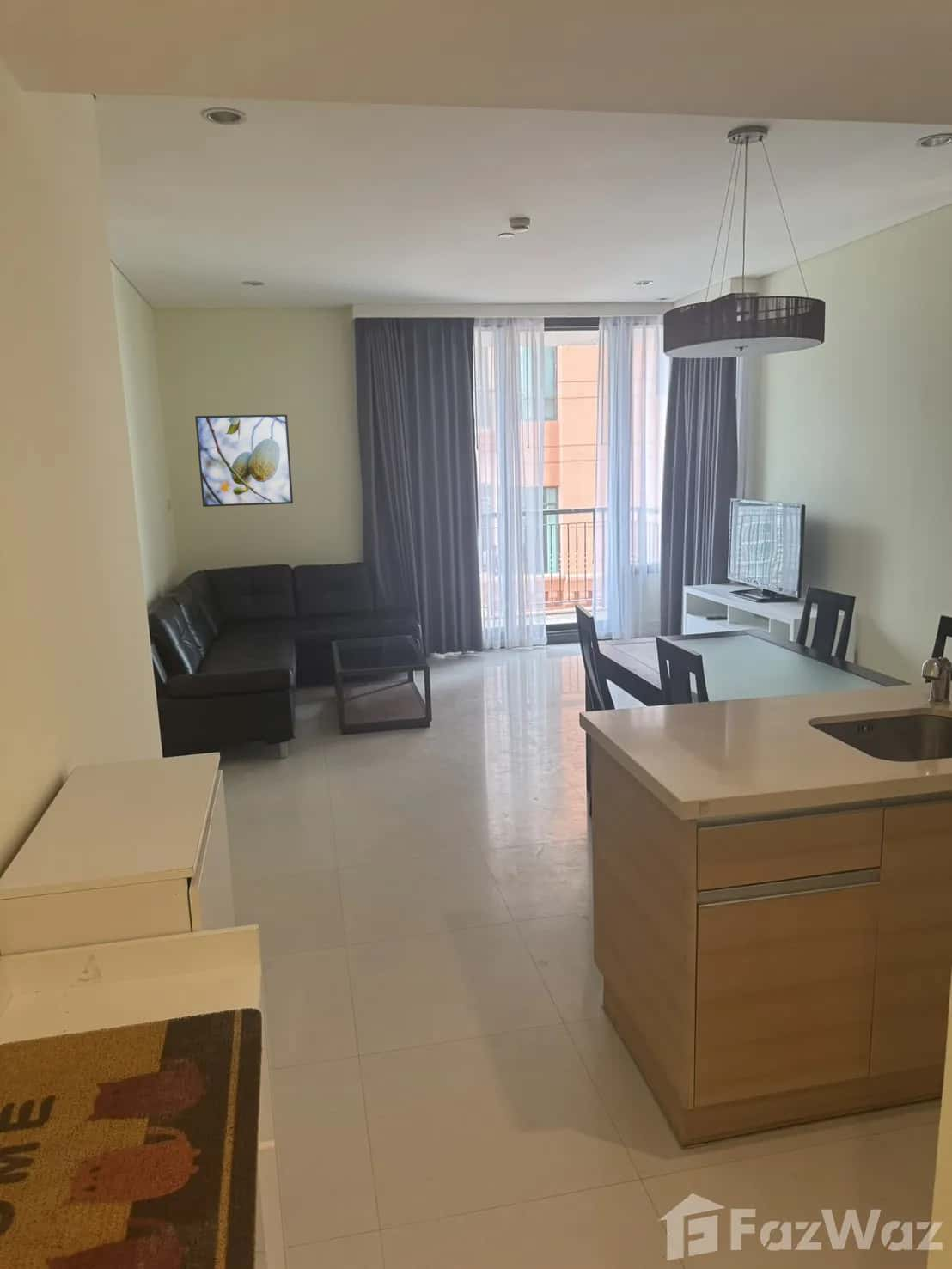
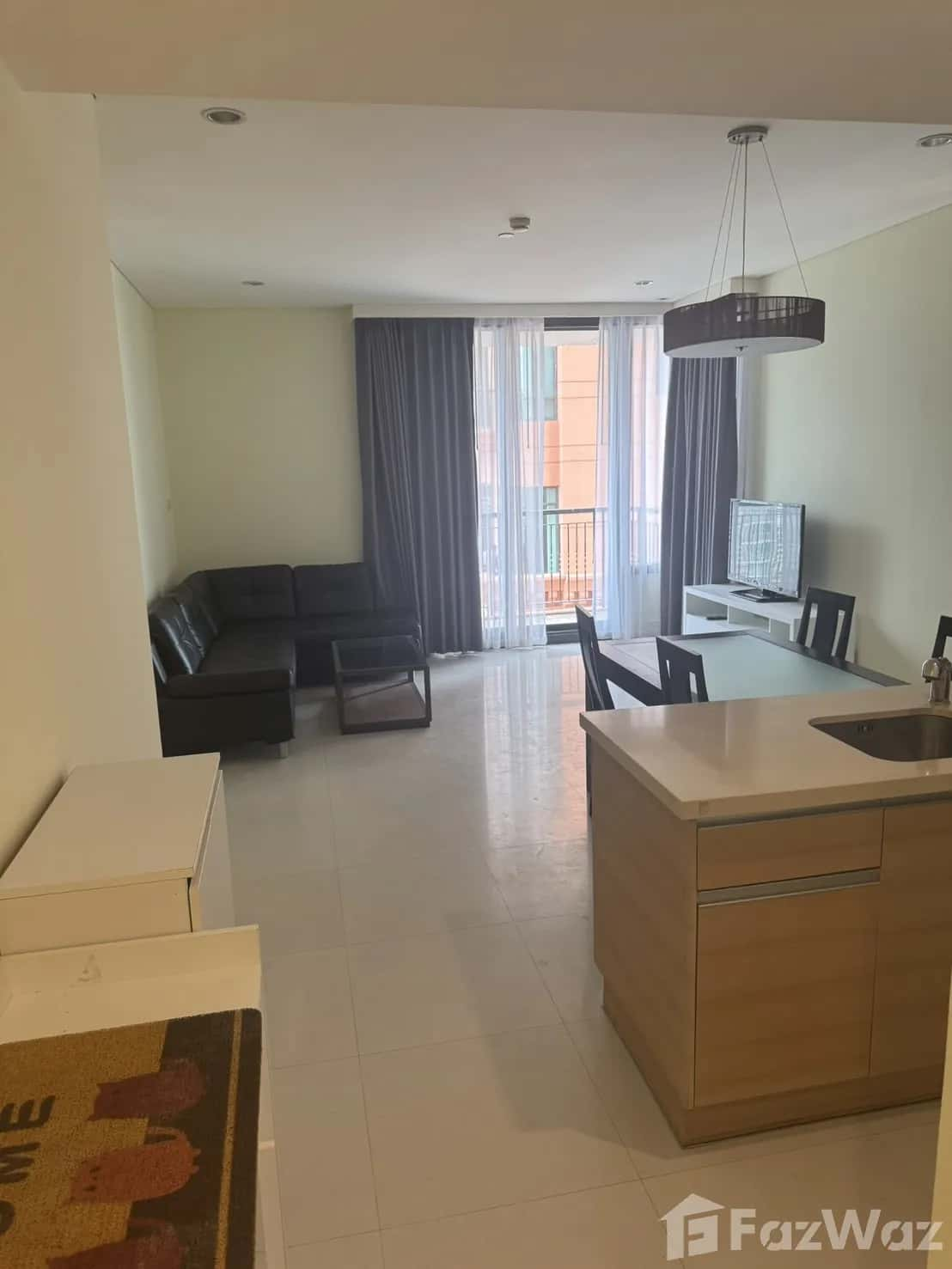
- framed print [194,413,294,508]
